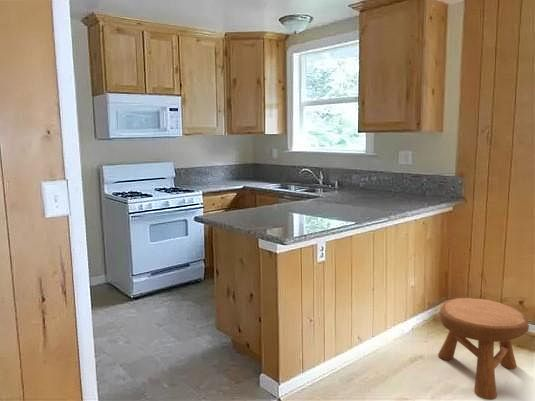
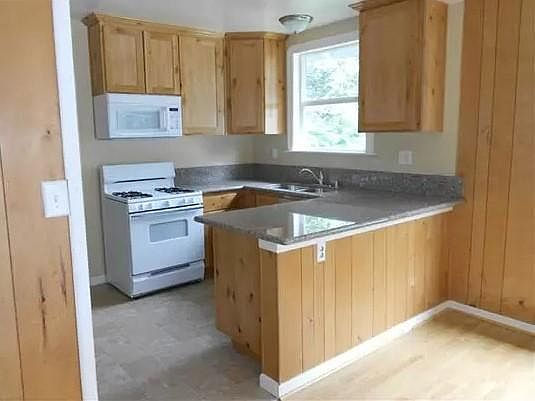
- stool [437,297,530,401]
